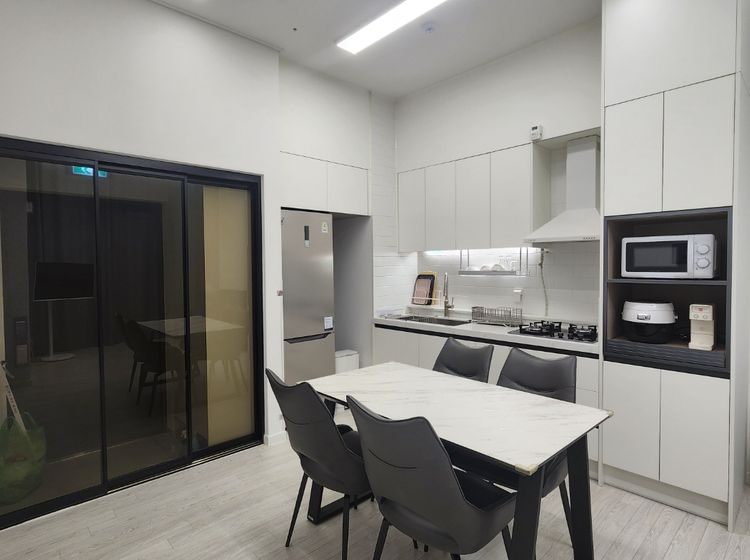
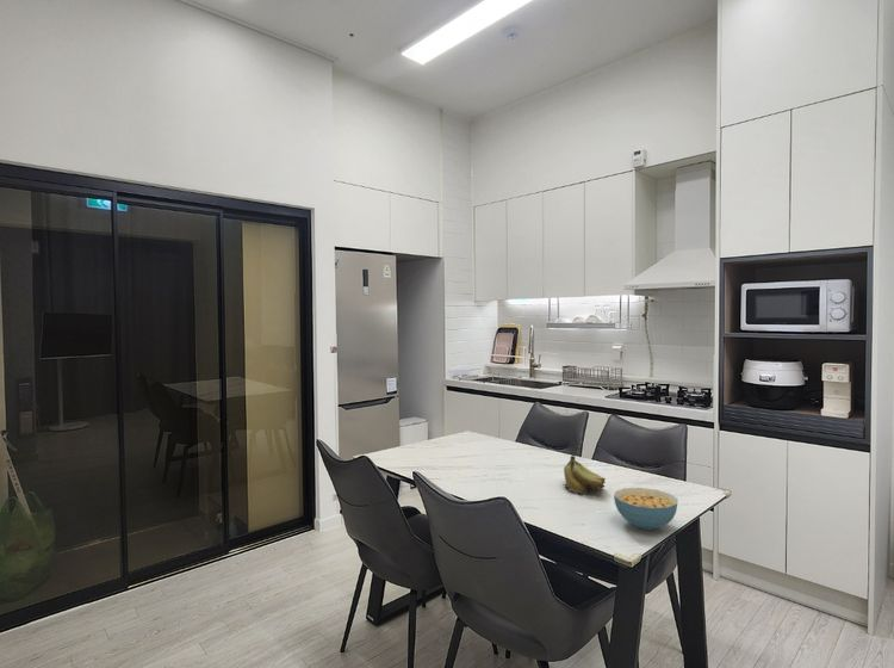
+ fruit [563,454,607,495]
+ cereal bowl [613,487,679,531]
